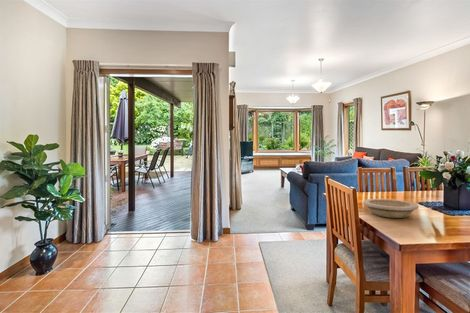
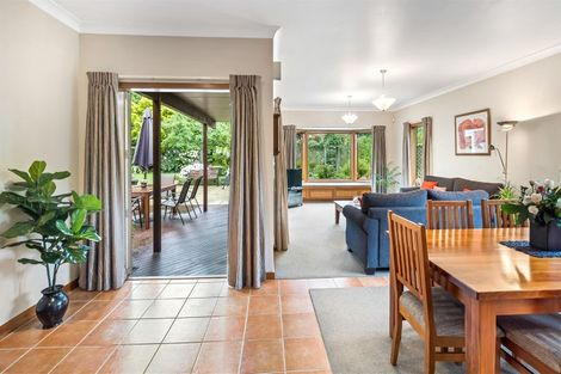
- bowl [362,198,419,219]
